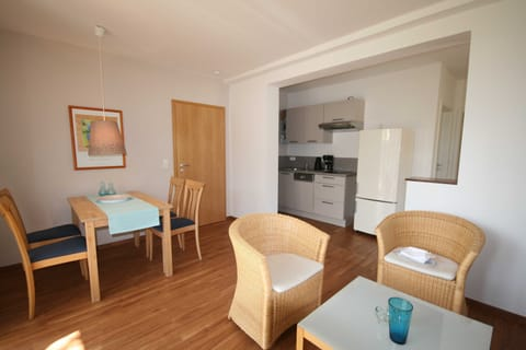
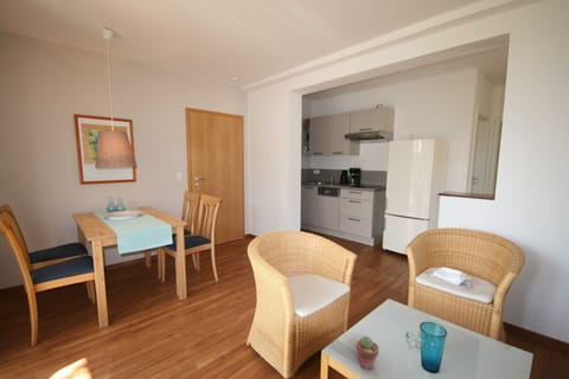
+ potted succulent [356,335,381,371]
